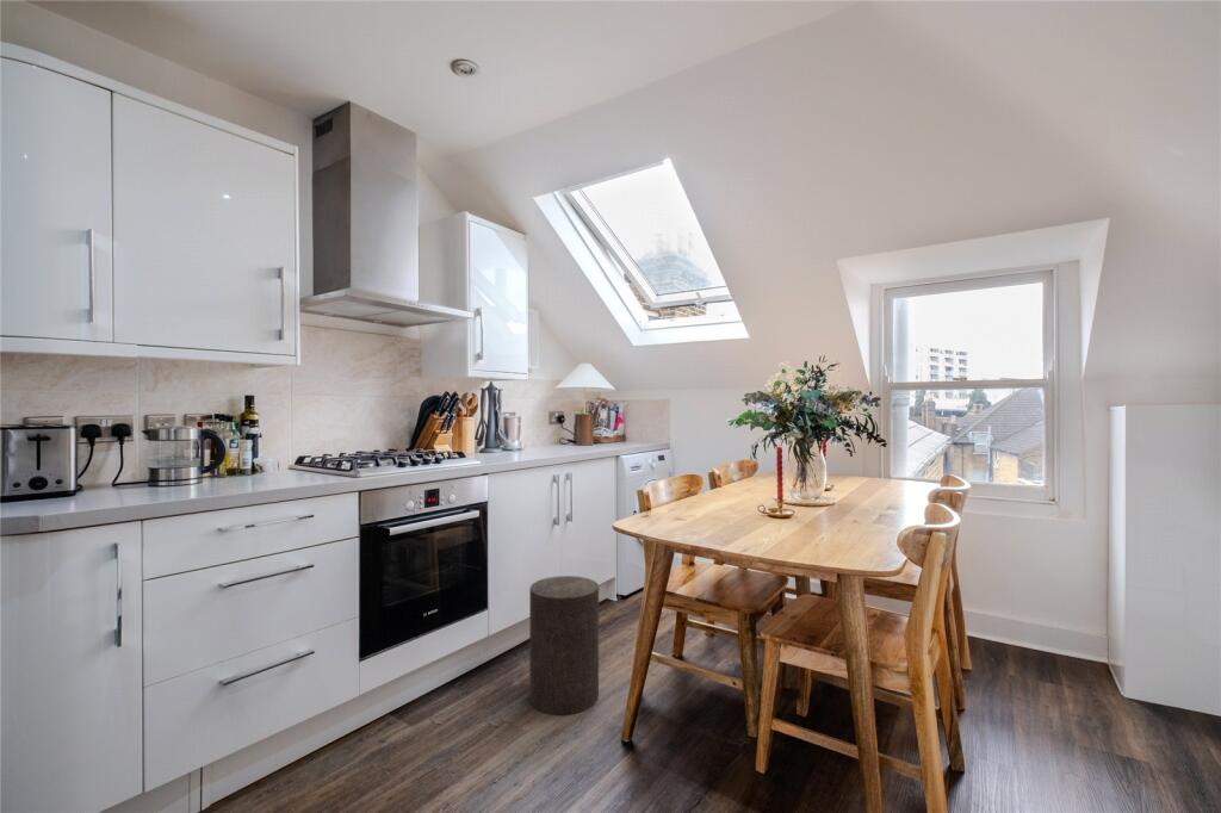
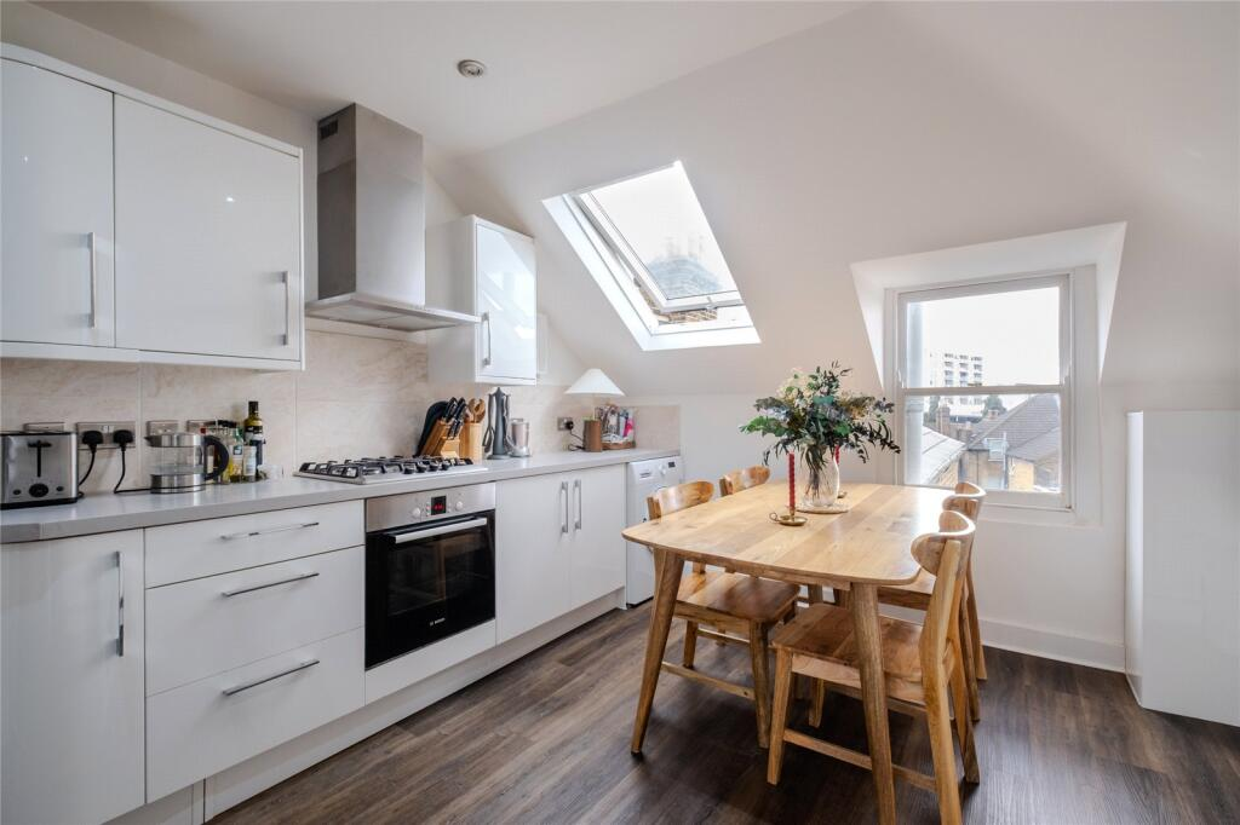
- stool [528,575,600,716]
